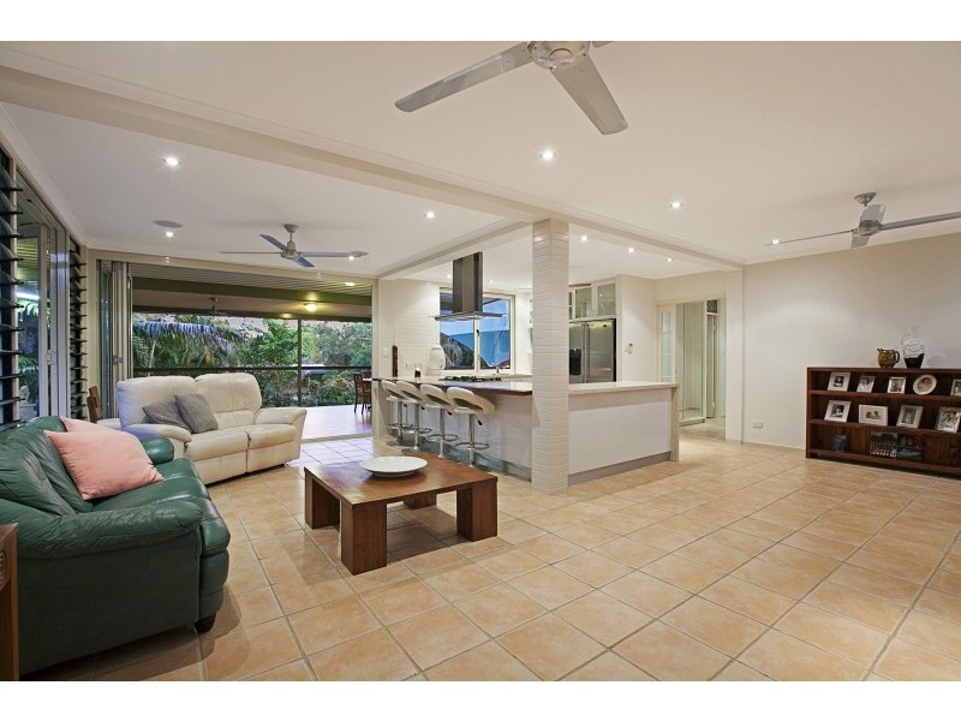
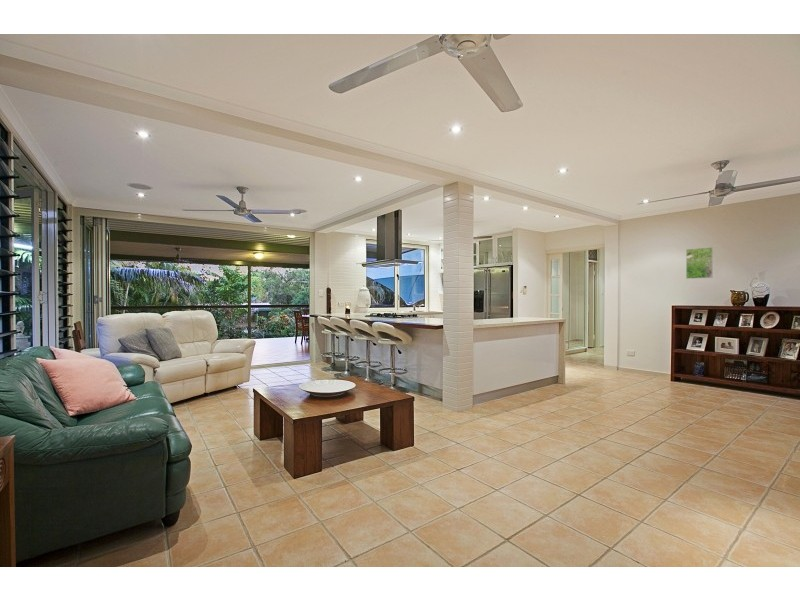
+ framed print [685,246,714,280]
